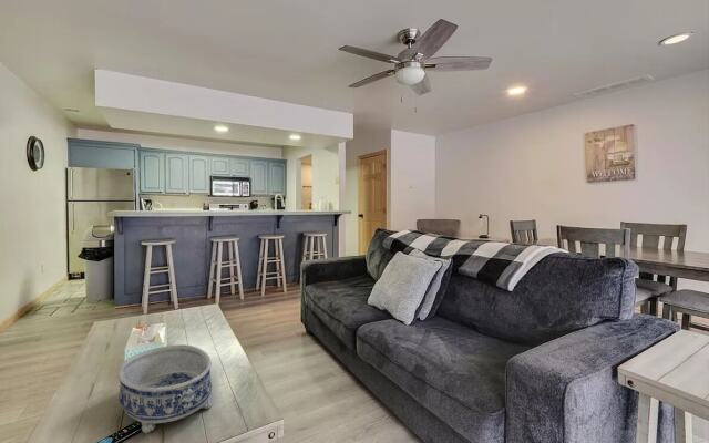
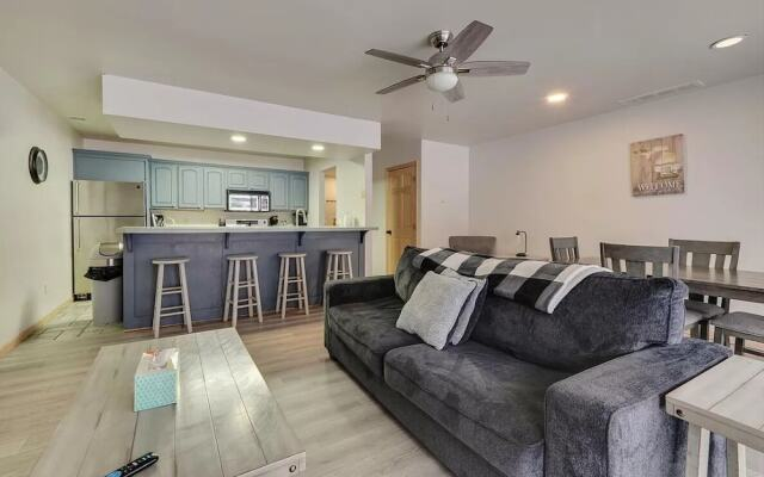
- decorative bowl [116,343,213,434]
